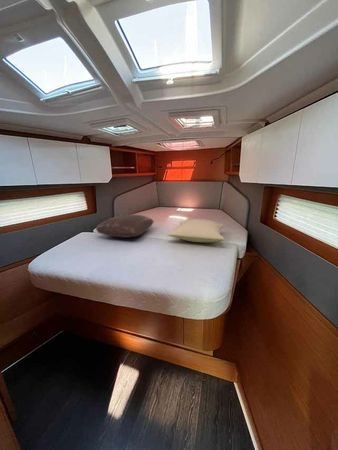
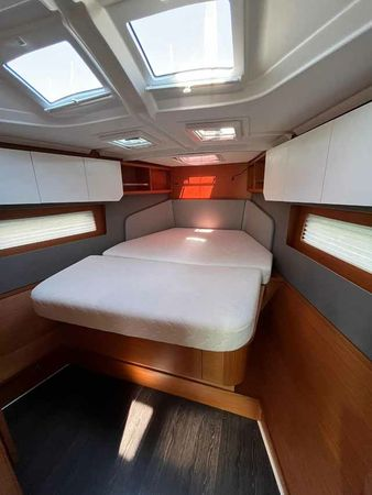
- pillow [94,213,155,239]
- pillow [166,218,226,243]
